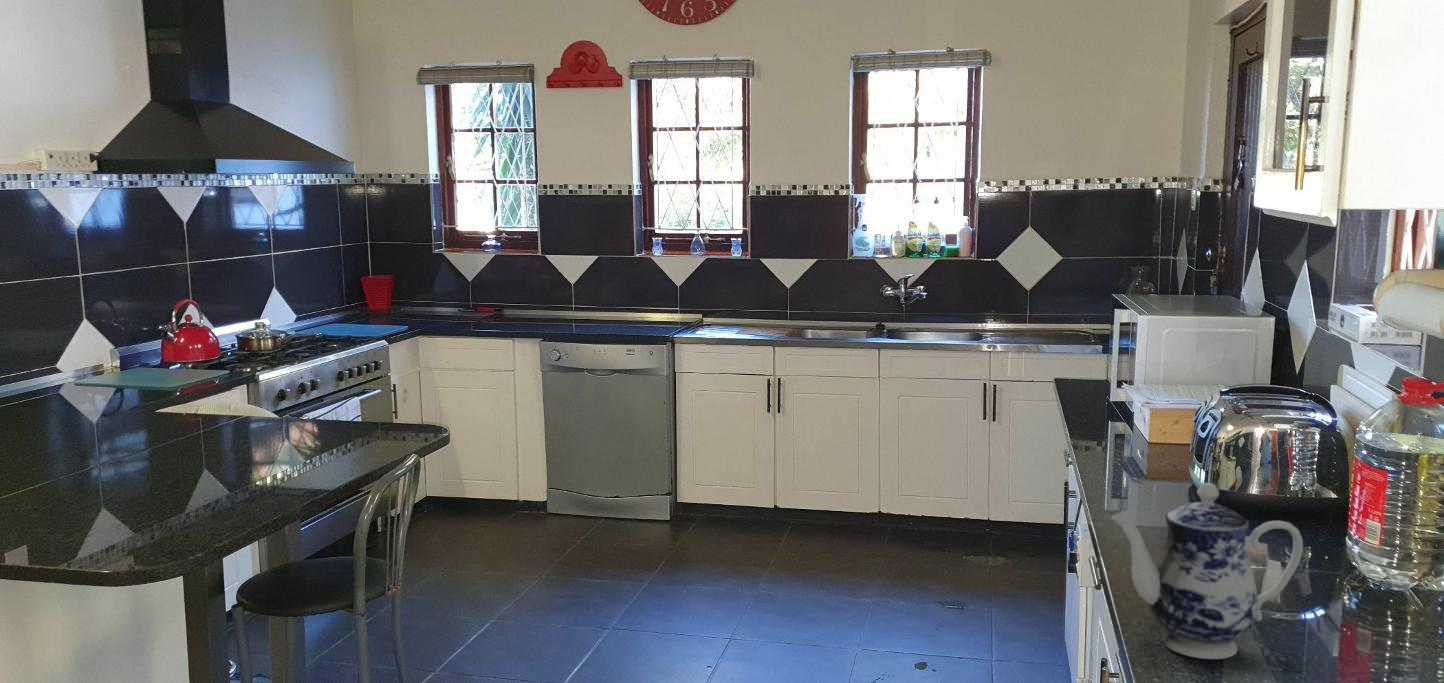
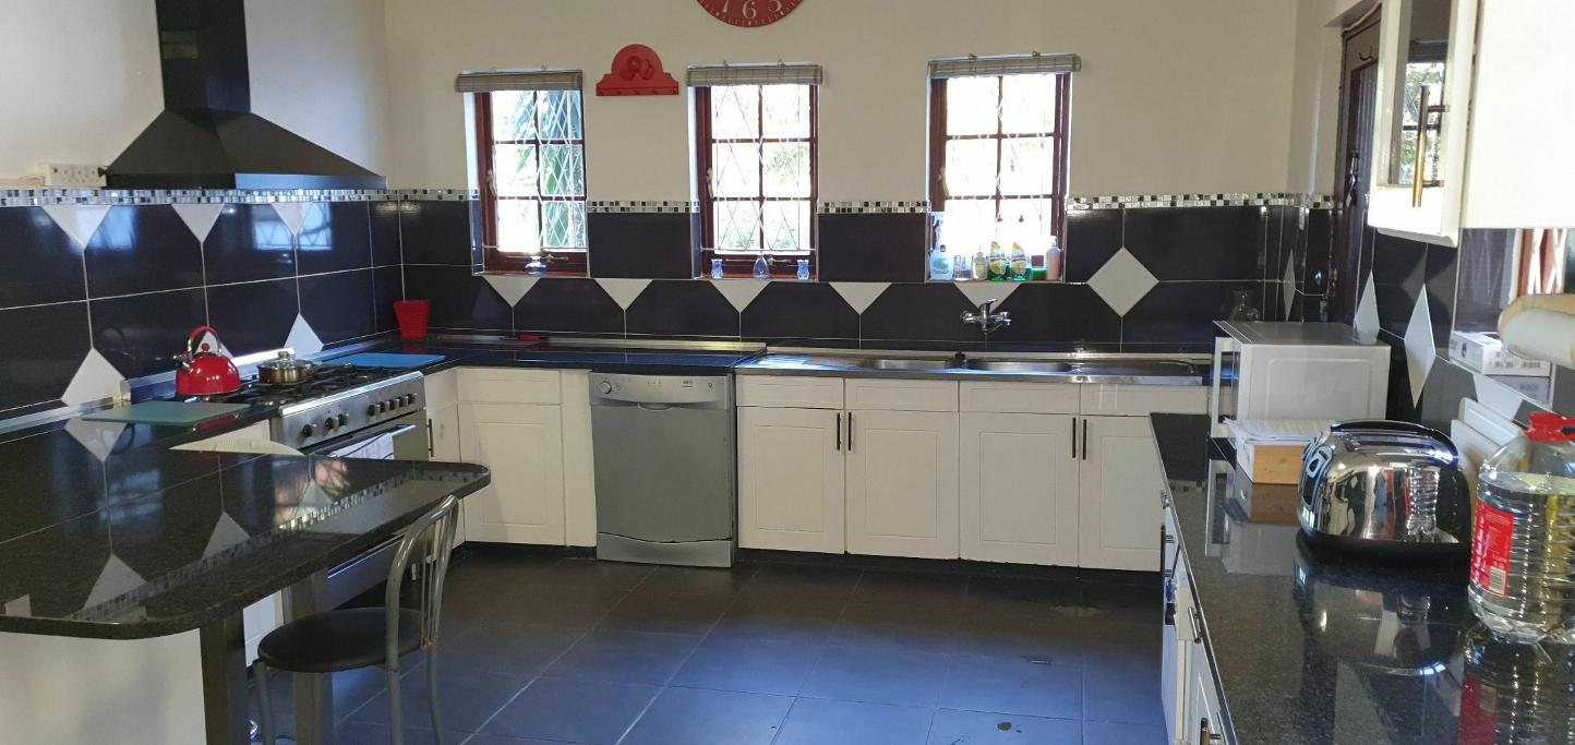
- teapot [1110,482,1304,660]
